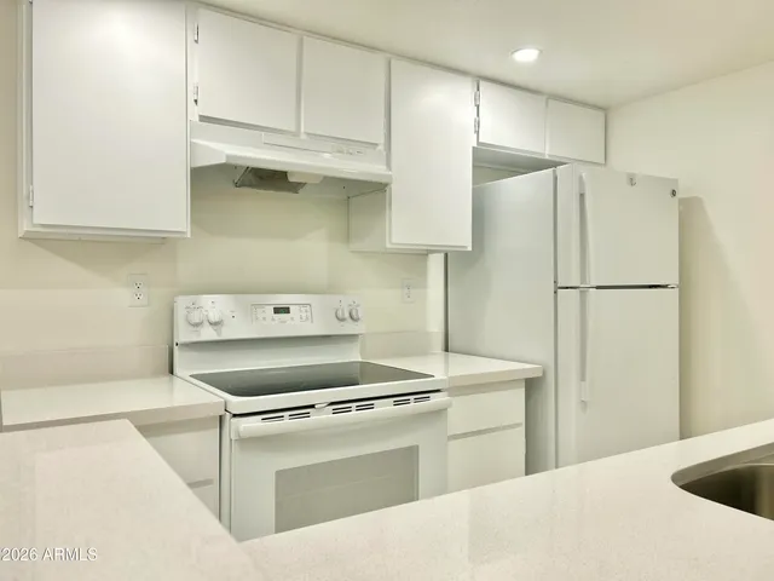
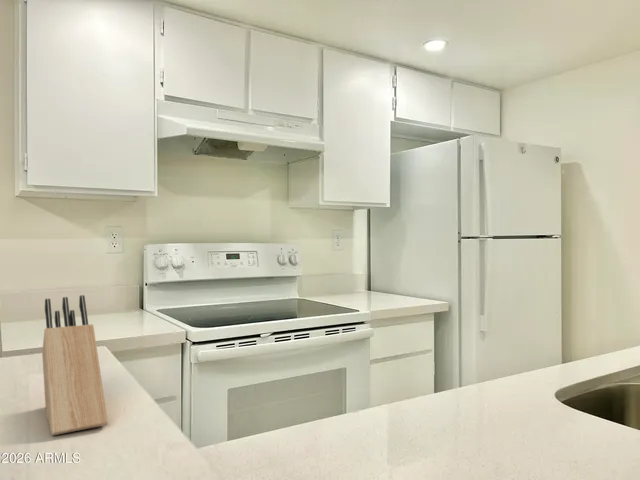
+ knife block [41,294,109,436]
